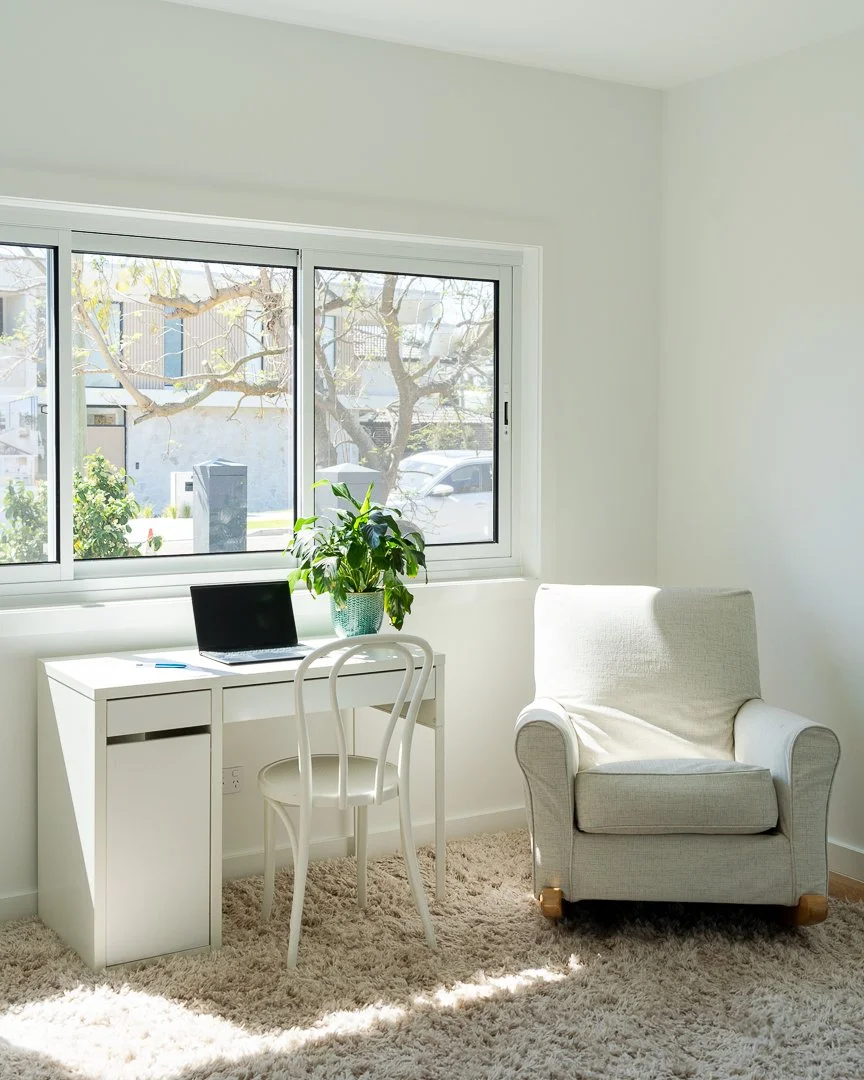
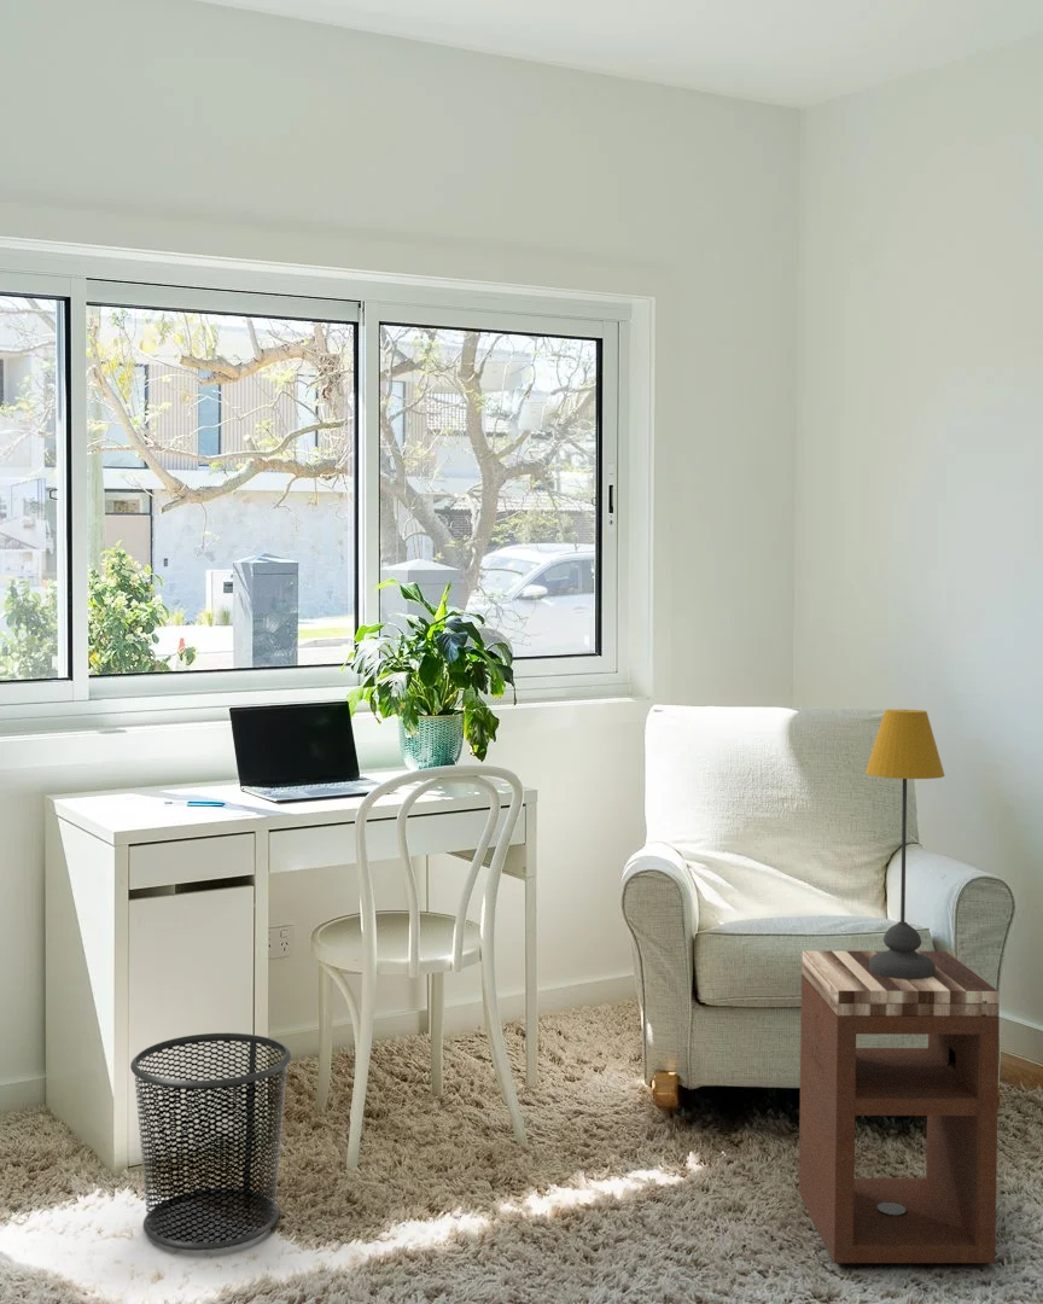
+ nightstand [798,950,1001,1264]
+ table lamp [864,709,945,979]
+ waste bin [129,1031,292,1251]
